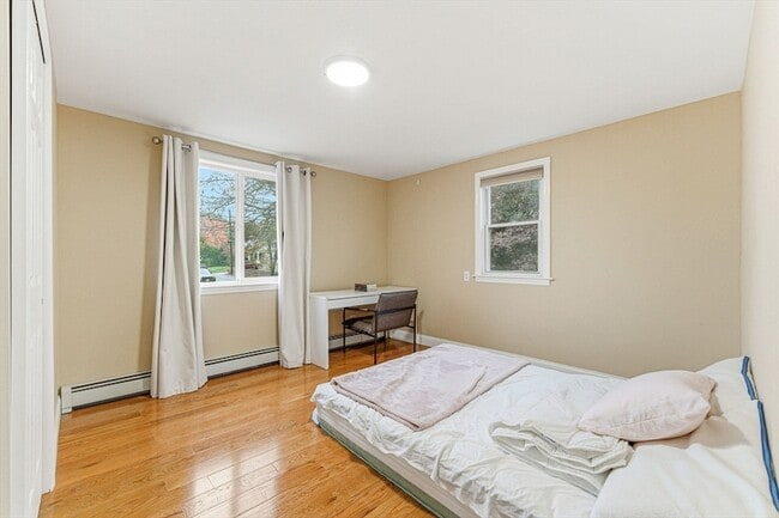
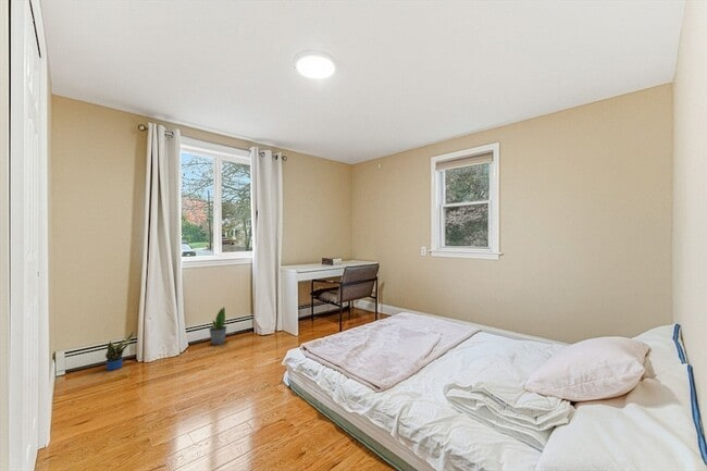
+ potted plant [208,306,227,346]
+ potted plant [104,331,135,372]
